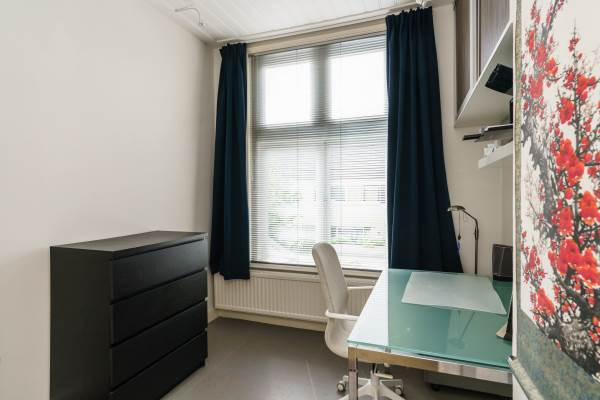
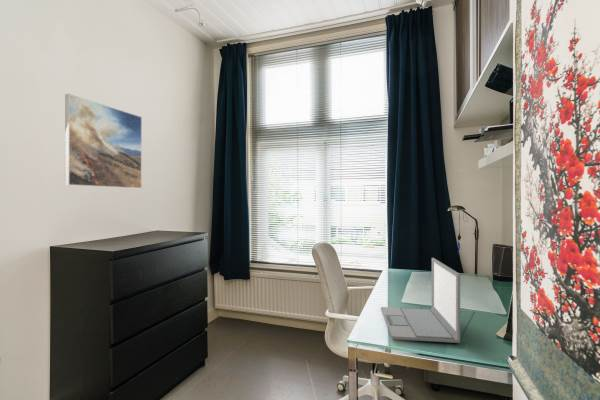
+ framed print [64,93,143,189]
+ laptop [380,257,461,344]
